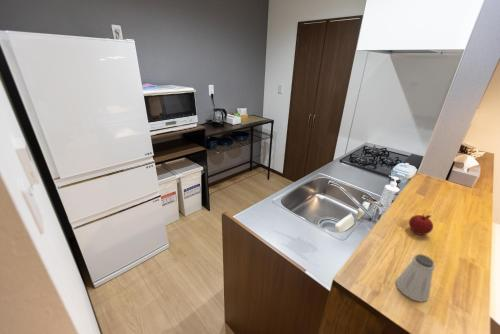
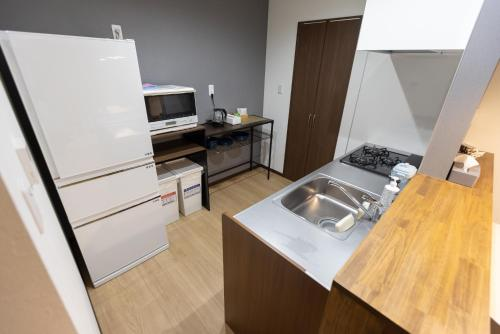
- apple [408,214,434,236]
- saltshaker [395,253,436,303]
